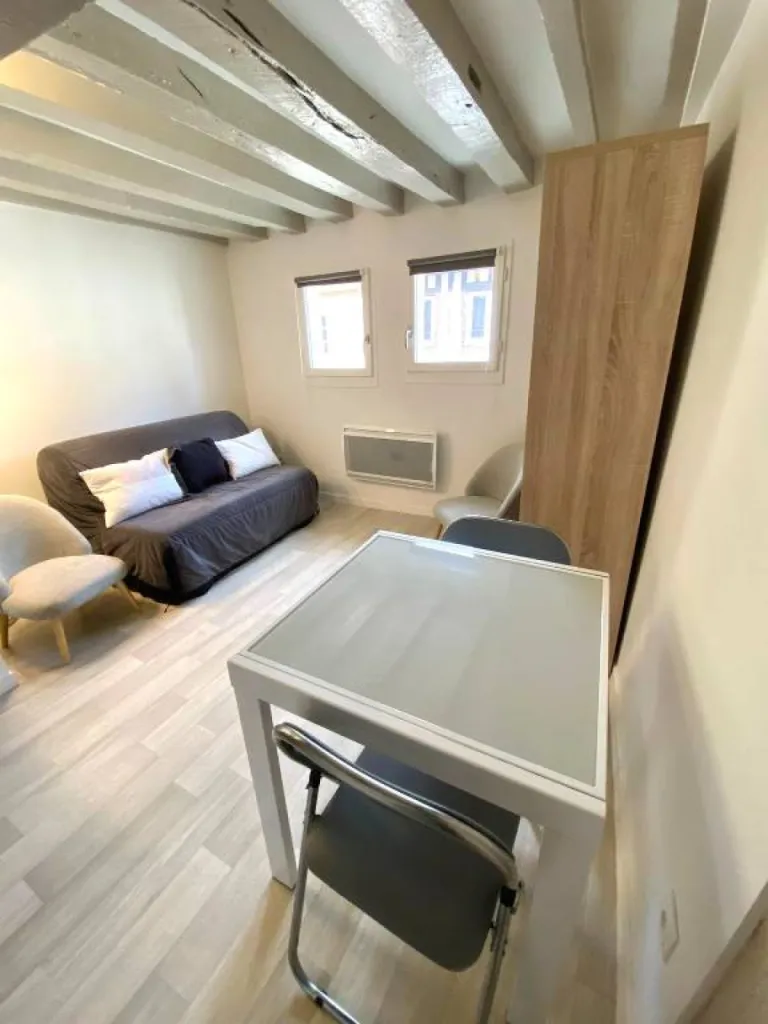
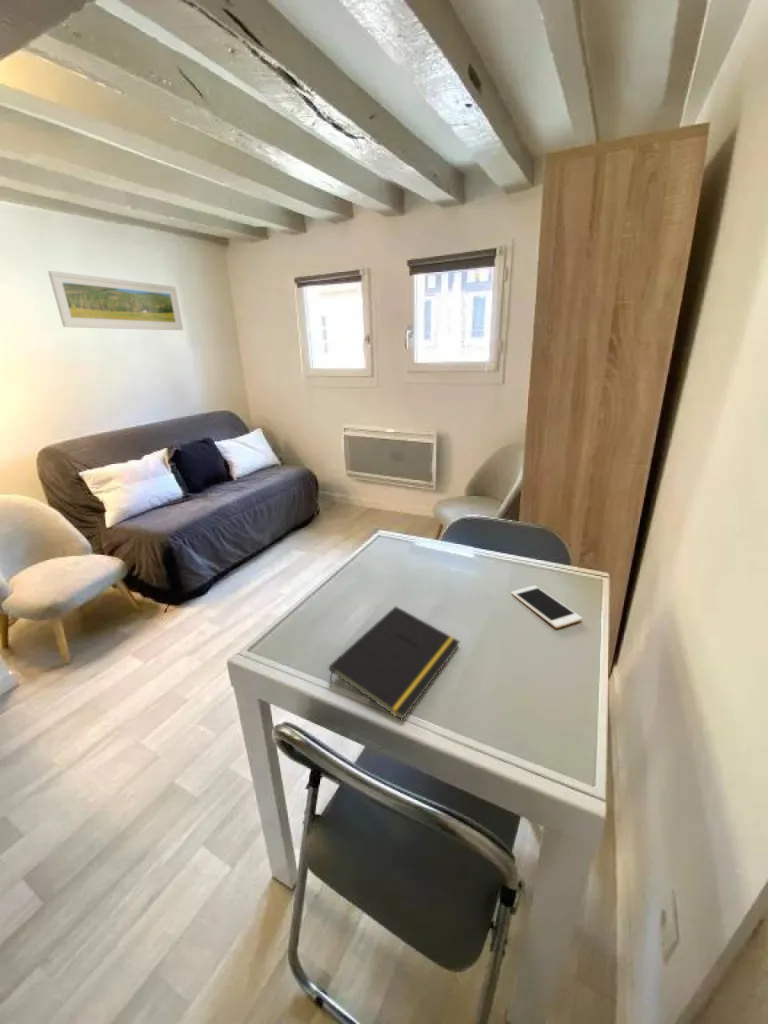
+ notepad [328,605,461,721]
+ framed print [47,270,184,331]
+ cell phone [510,585,583,629]
